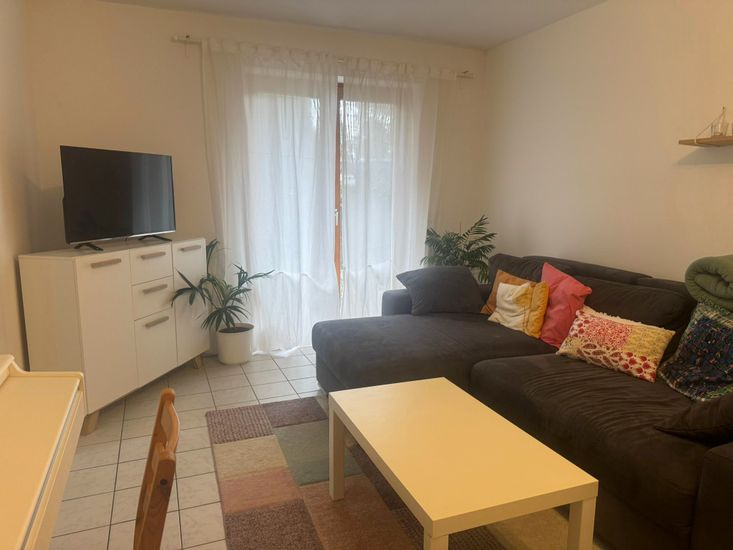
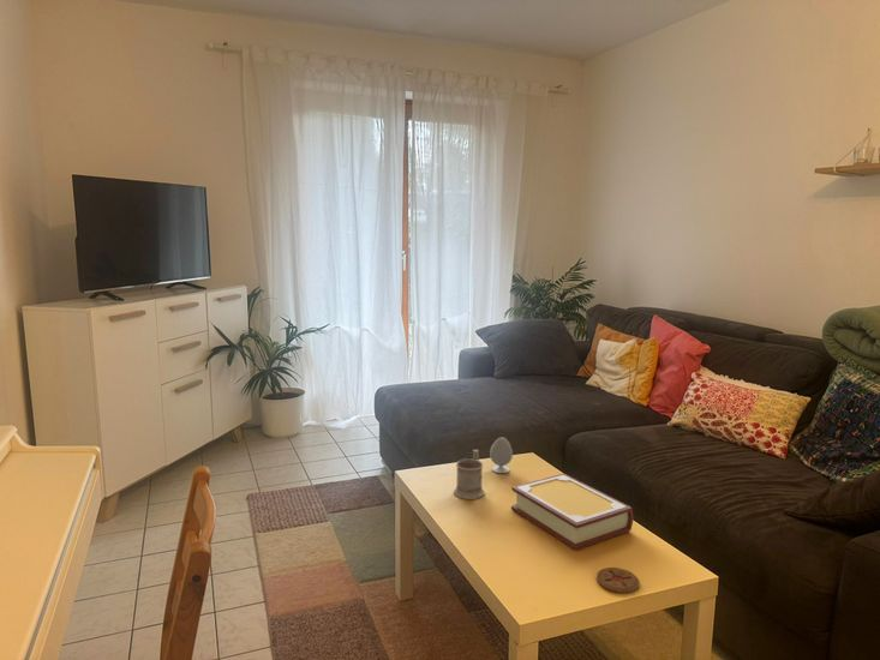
+ mug [453,449,485,500]
+ coaster [595,566,641,594]
+ egg chair [489,436,514,474]
+ book [510,473,635,551]
